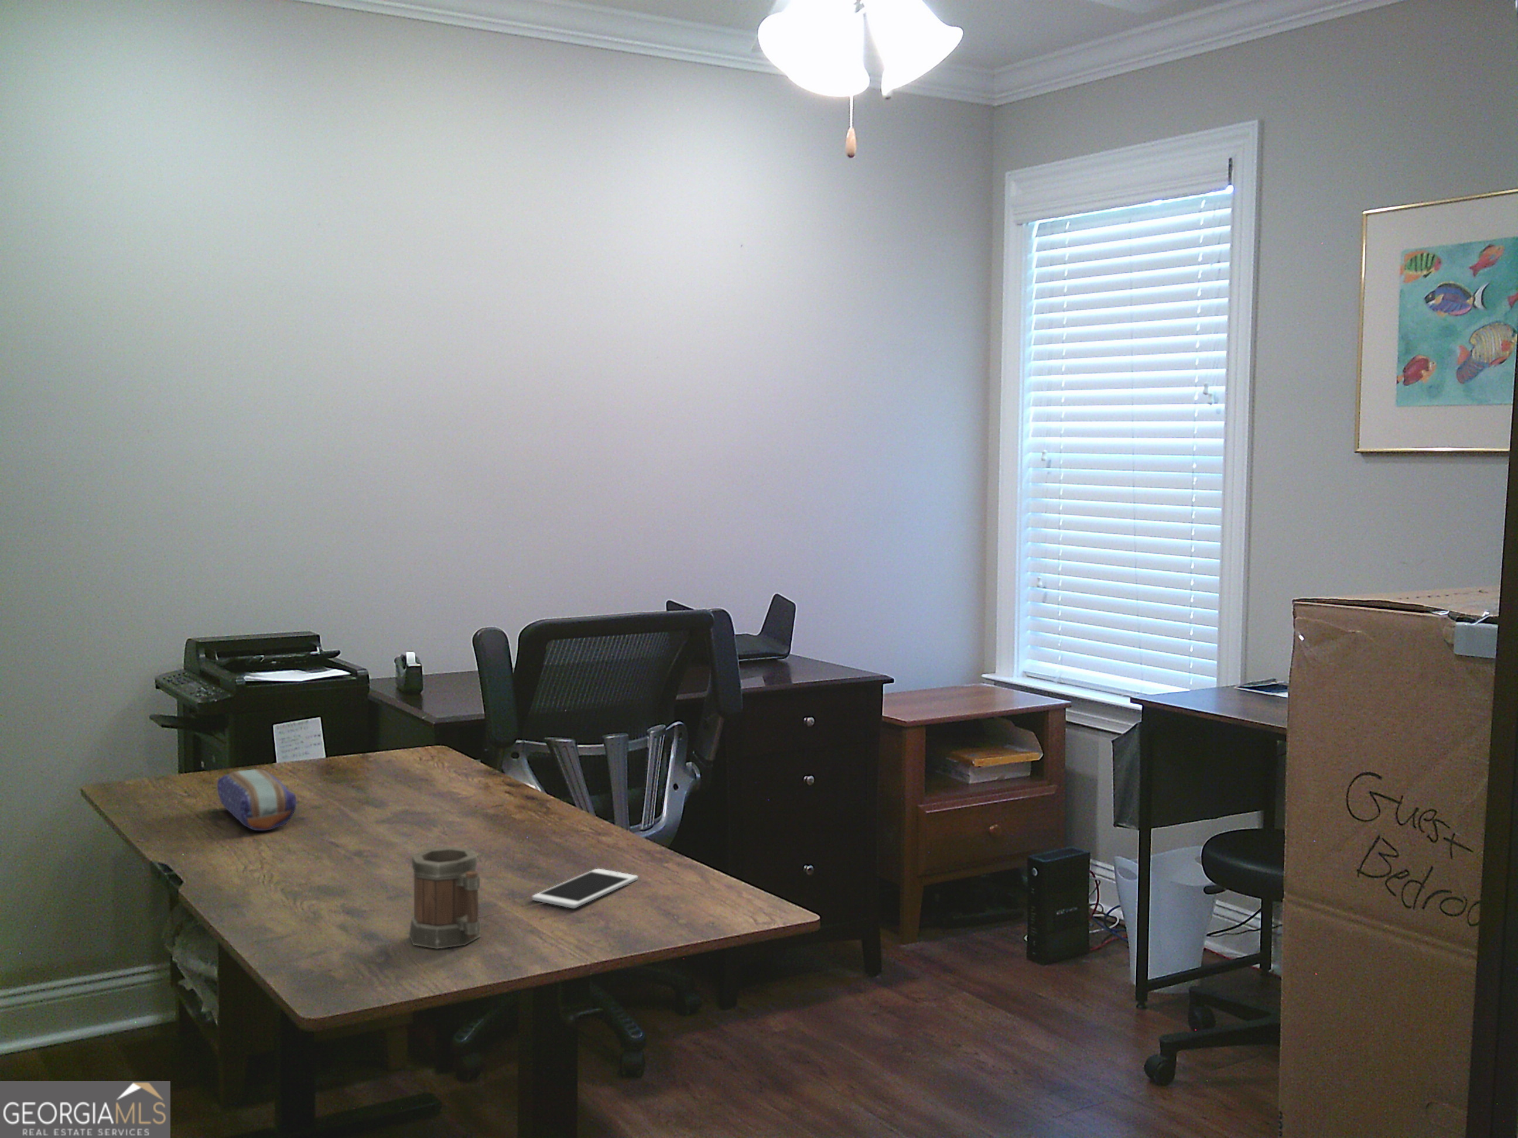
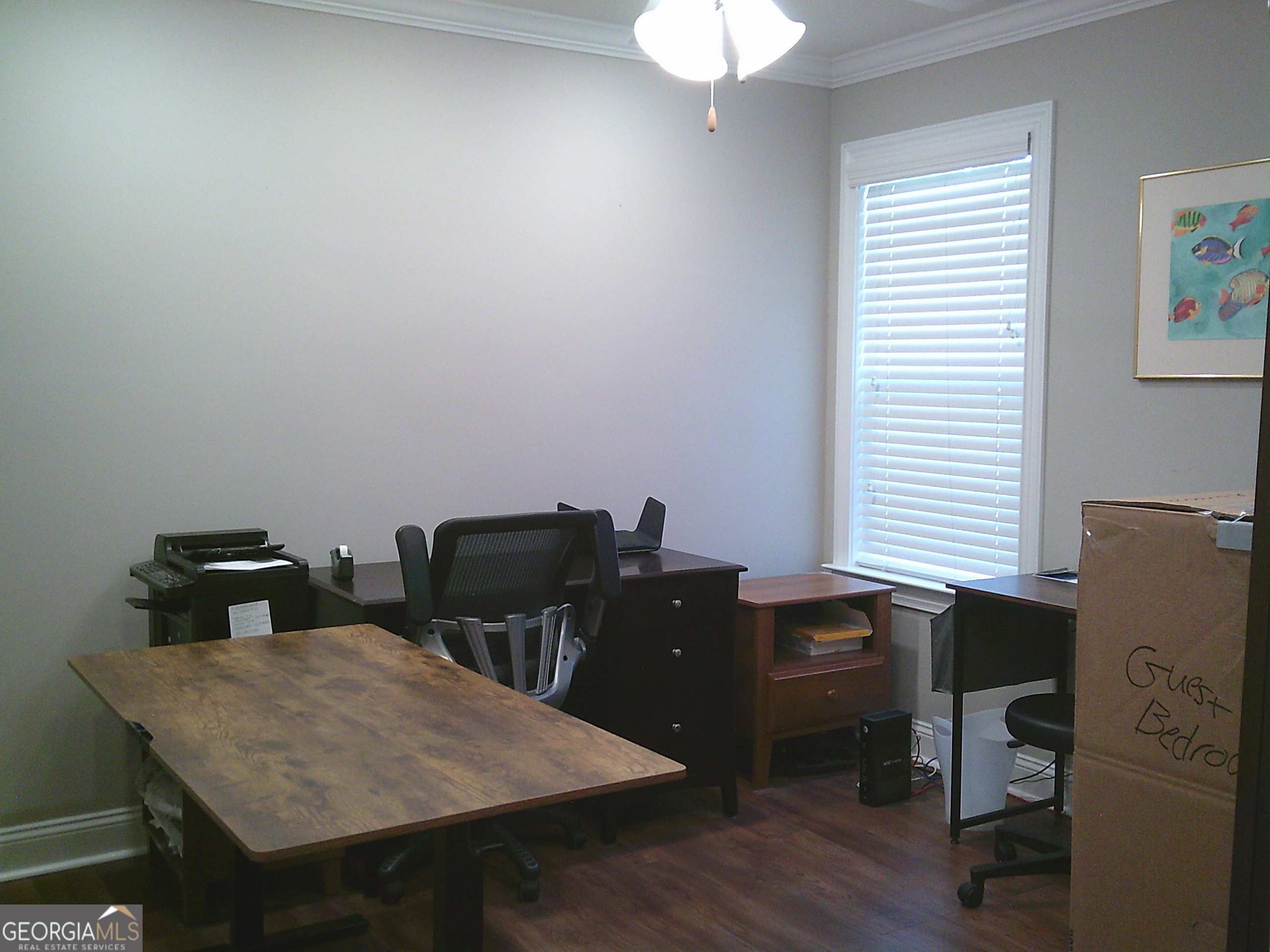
- pencil case [216,769,298,831]
- cell phone [532,868,639,908]
- mug [409,846,482,949]
